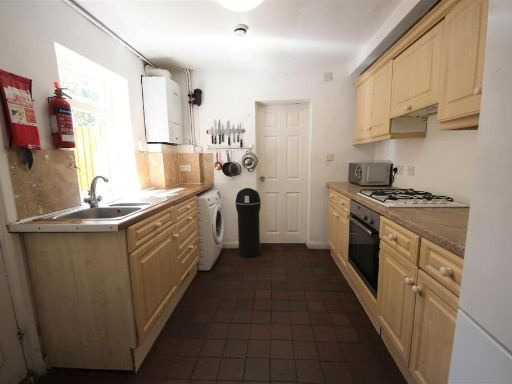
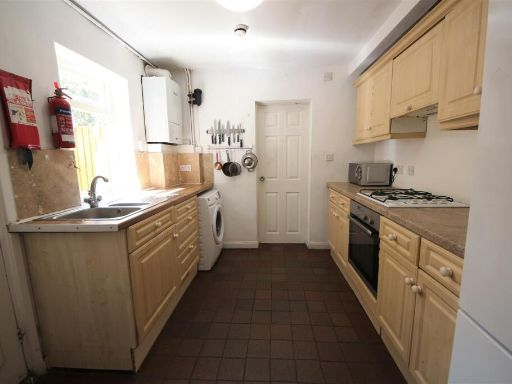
- trash can [235,187,262,259]
